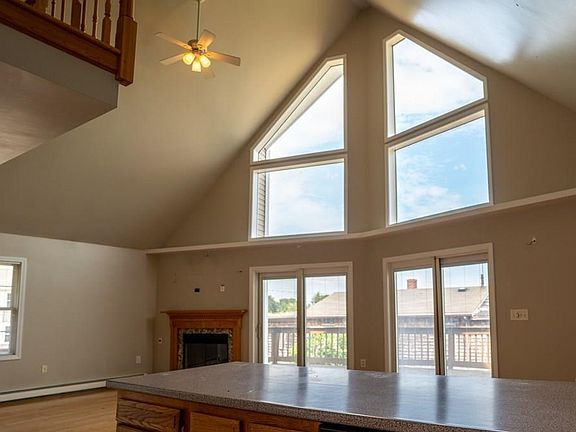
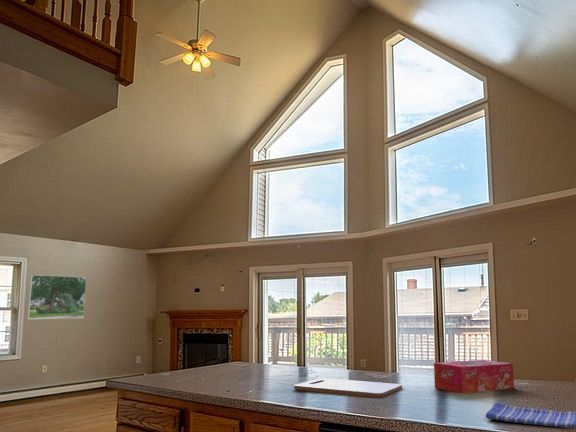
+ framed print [27,274,87,320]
+ dish towel [485,401,576,429]
+ tissue box [433,359,515,394]
+ cutting board [293,377,403,398]
